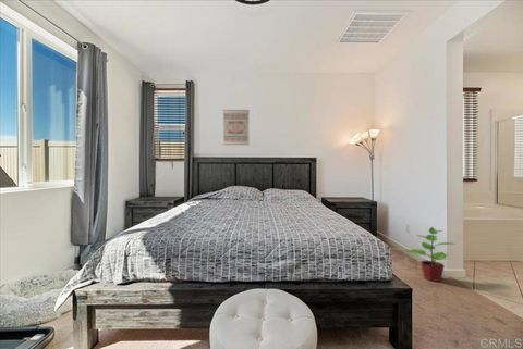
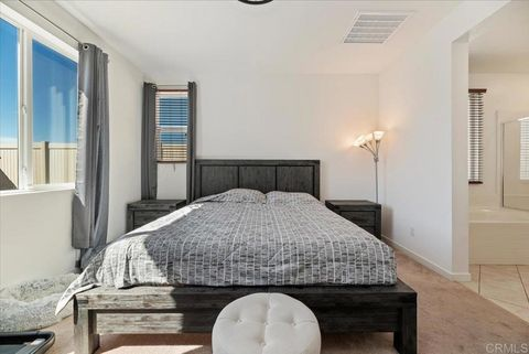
- potted plant [404,226,457,283]
- wall art [221,109,251,146]
